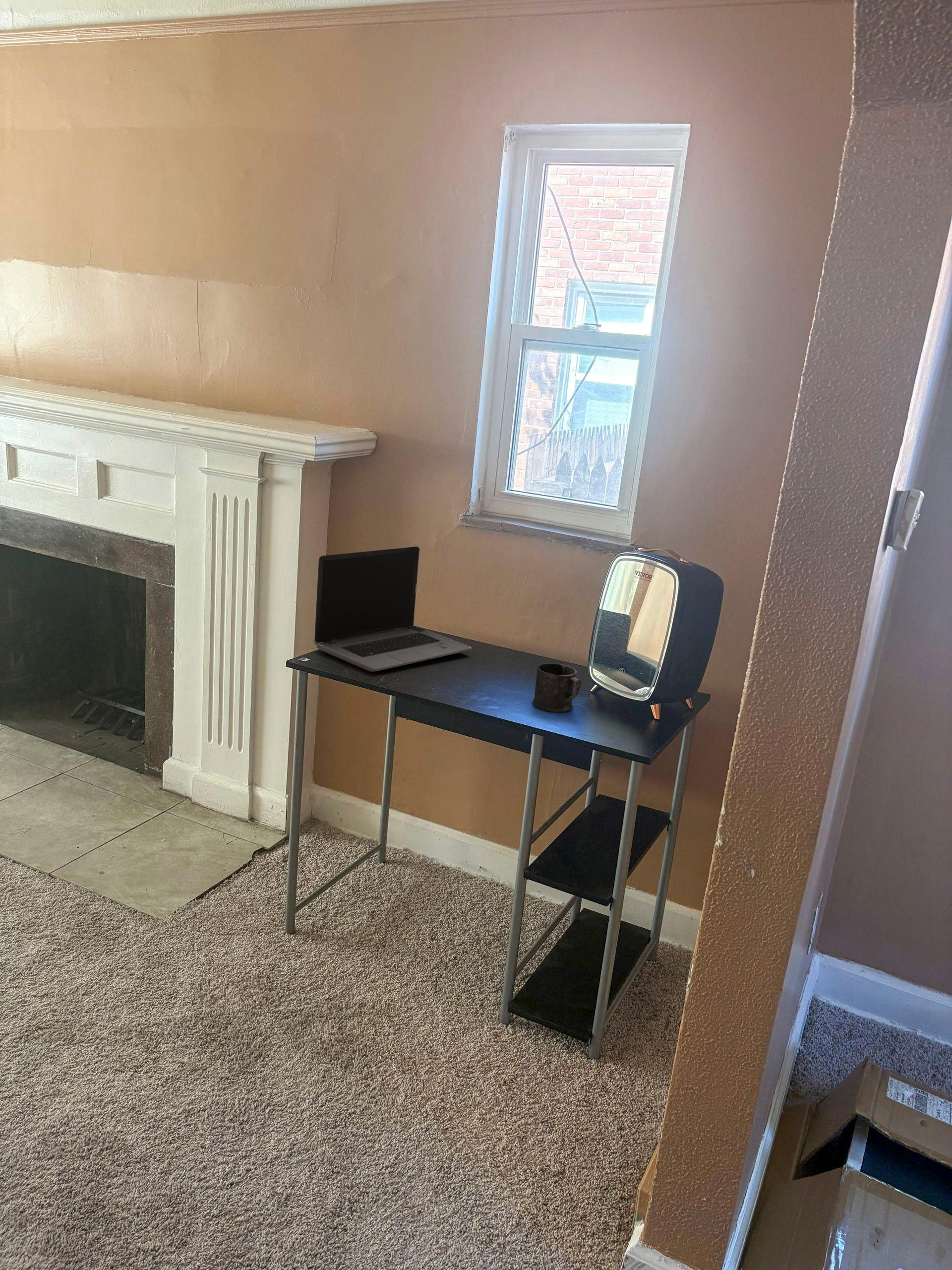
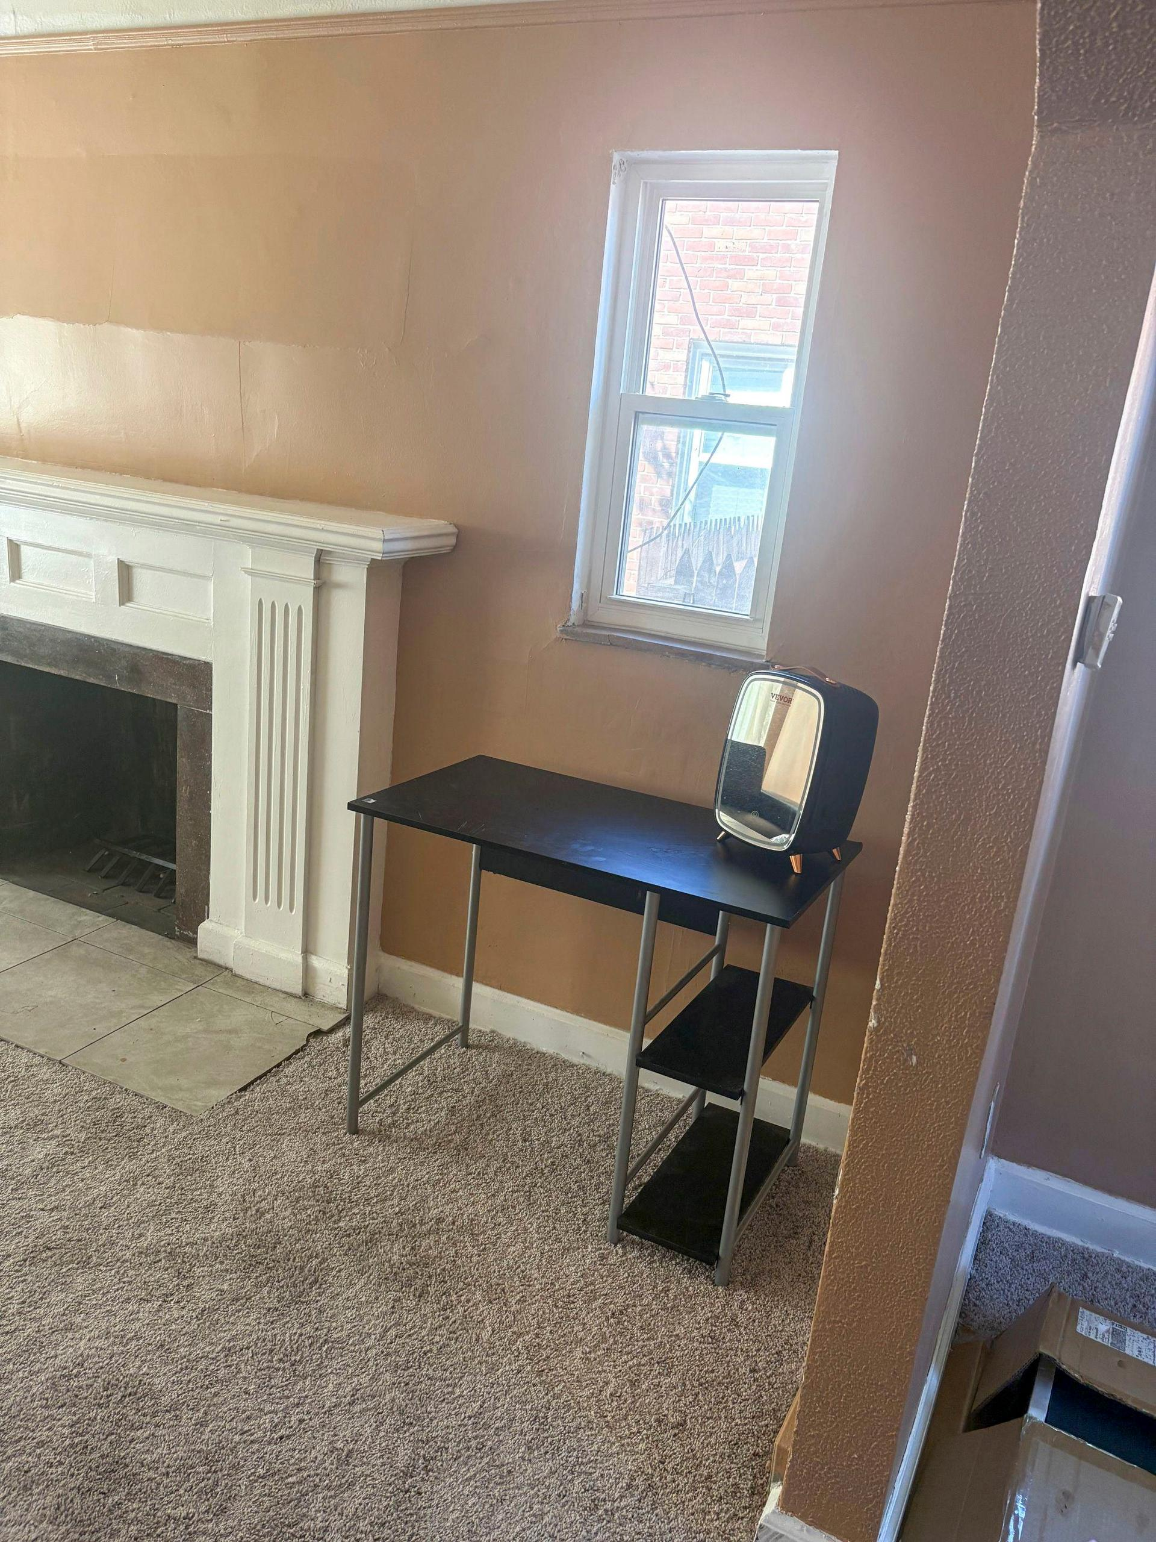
- mug [532,662,582,713]
- laptop computer [314,546,472,672]
